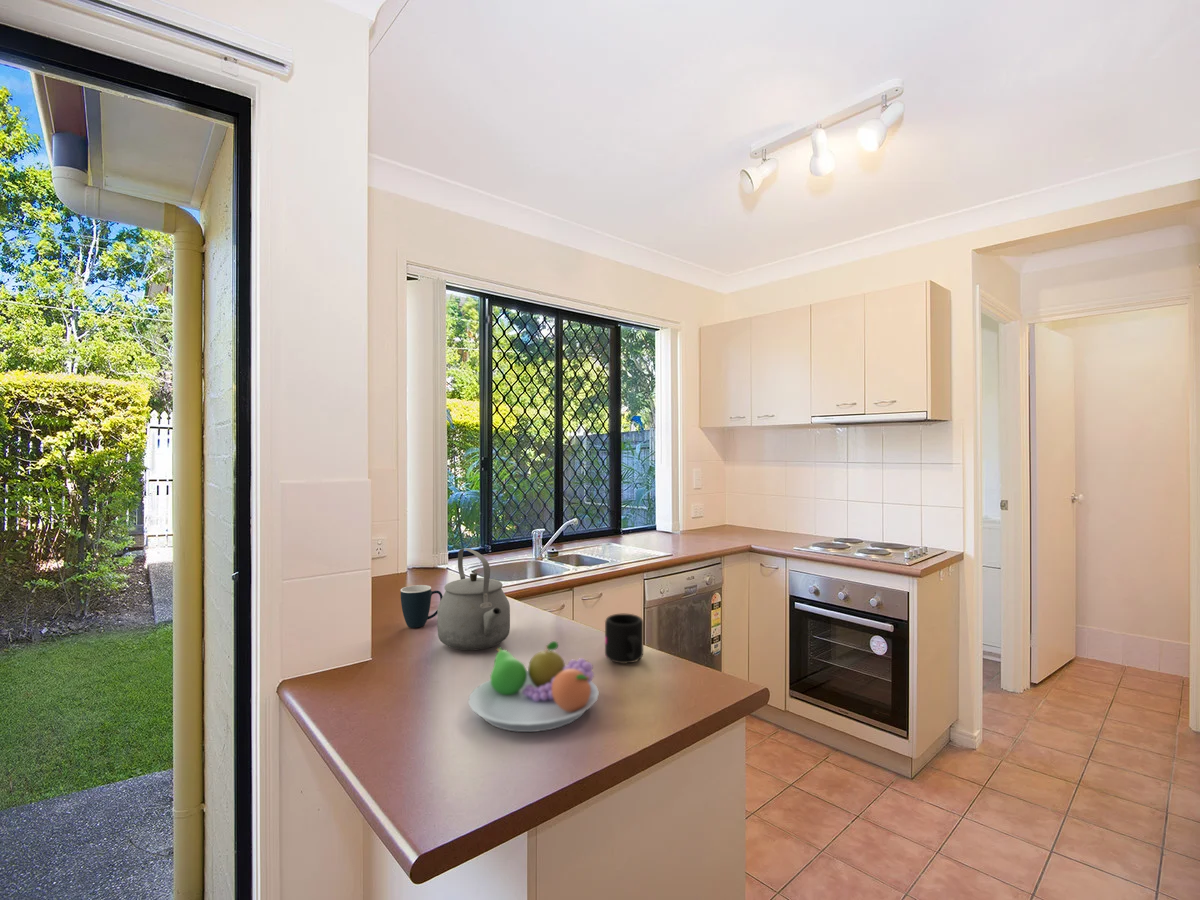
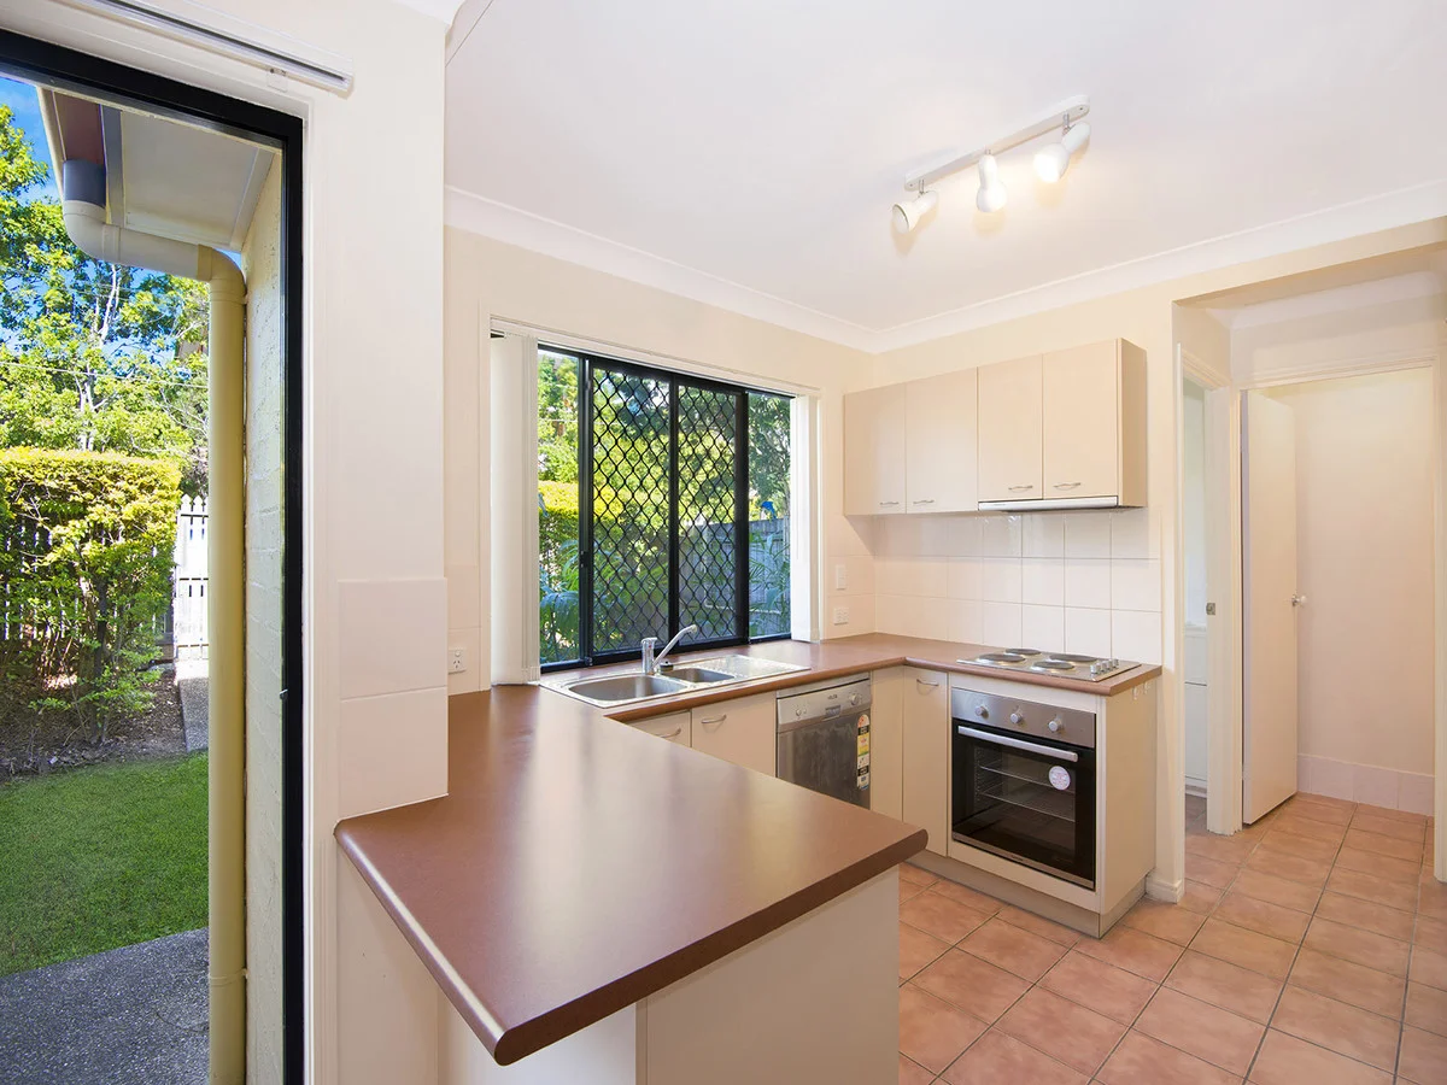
- fruit bowl [467,640,600,733]
- tea kettle [436,547,511,651]
- mug [400,584,443,629]
- mug [604,613,644,664]
